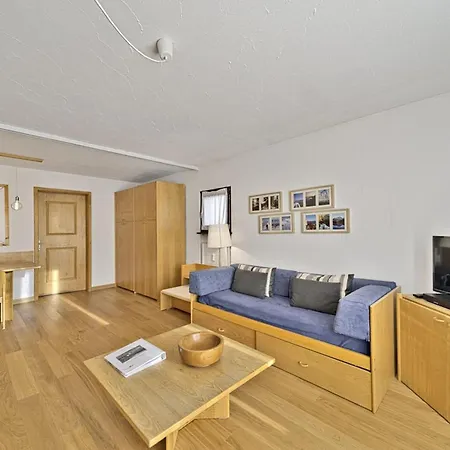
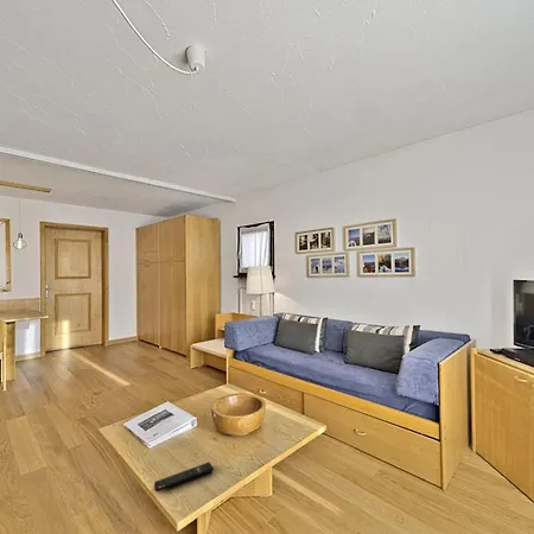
+ remote control [153,460,215,492]
